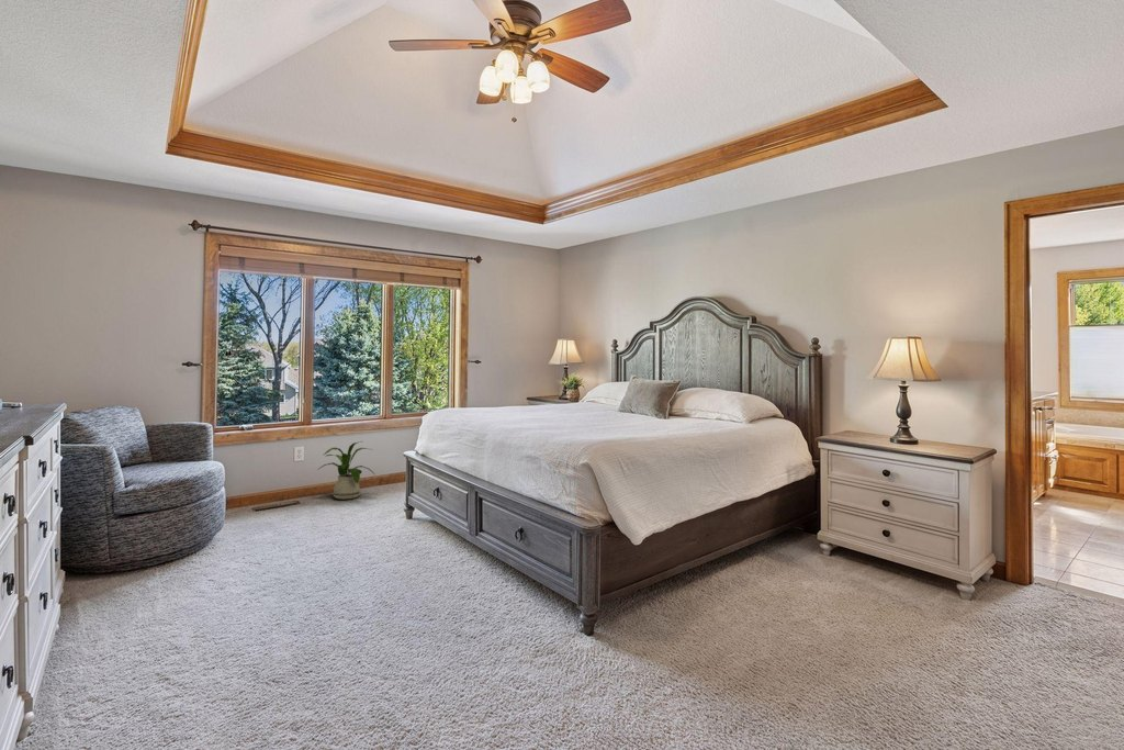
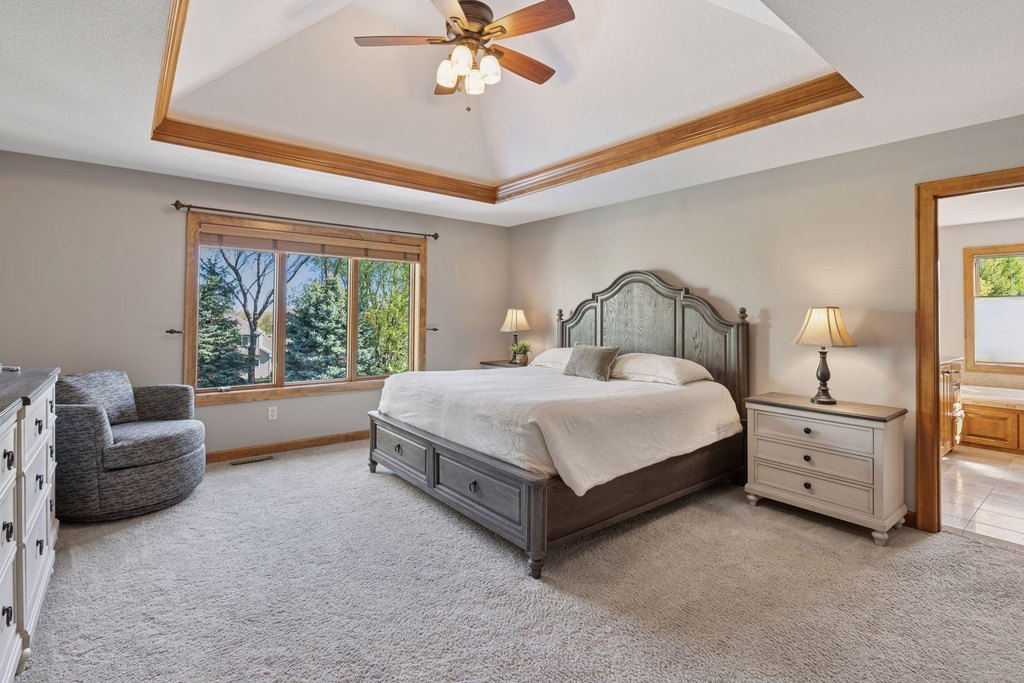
- house plant [316,440,374,500]
